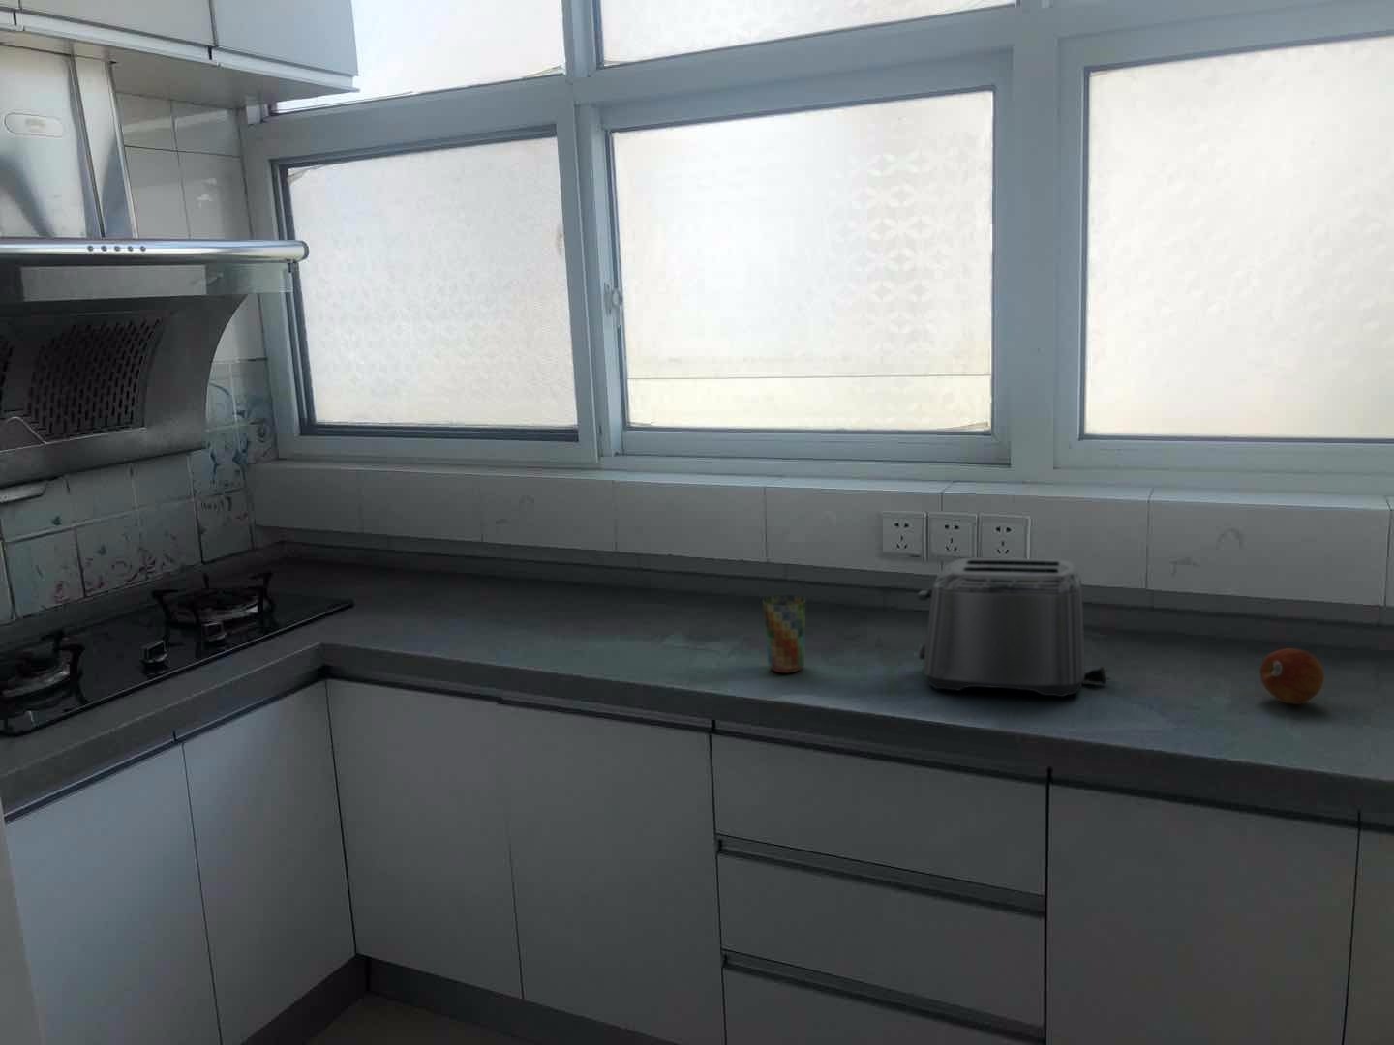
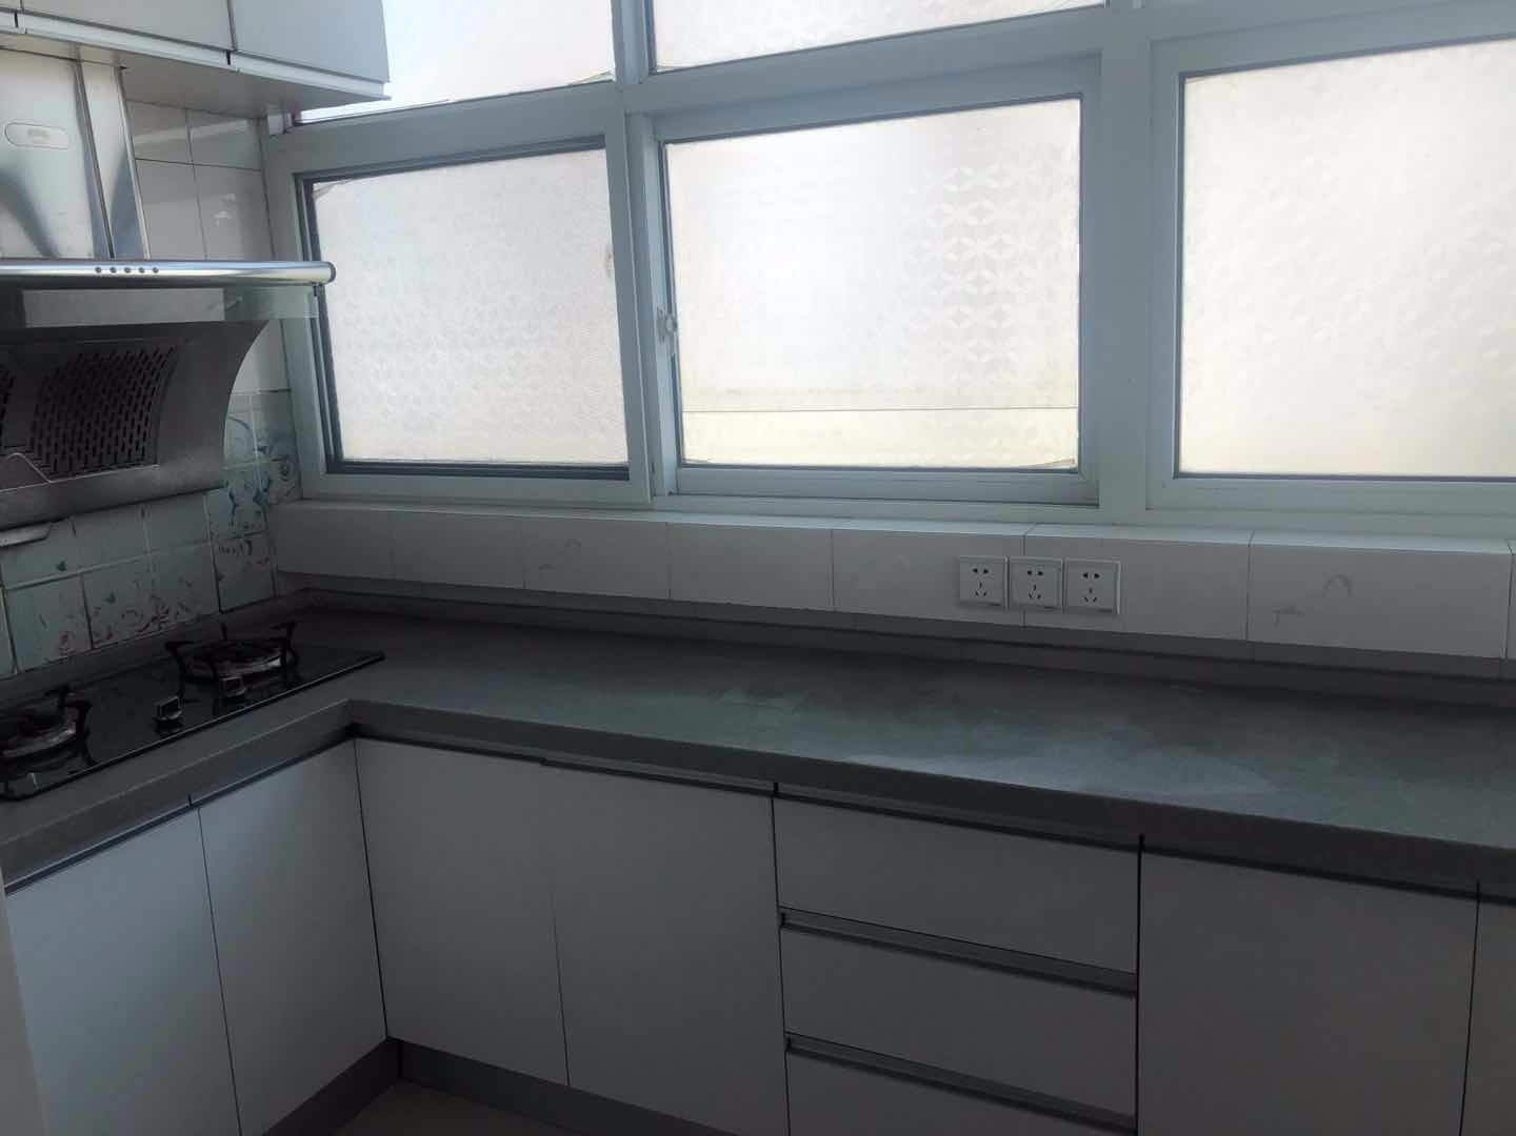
- toaster [915,558,1111,698]
- fruit [1259,648,1325,706]
- cup [762,594,807,674]
